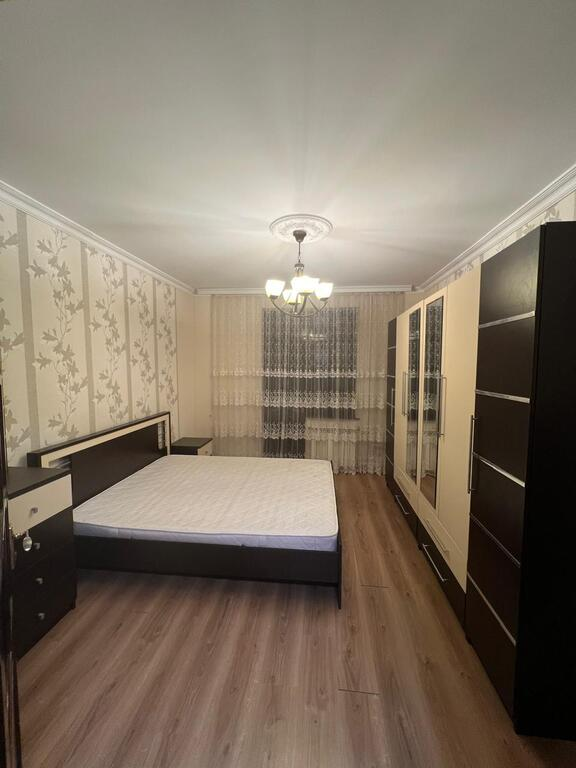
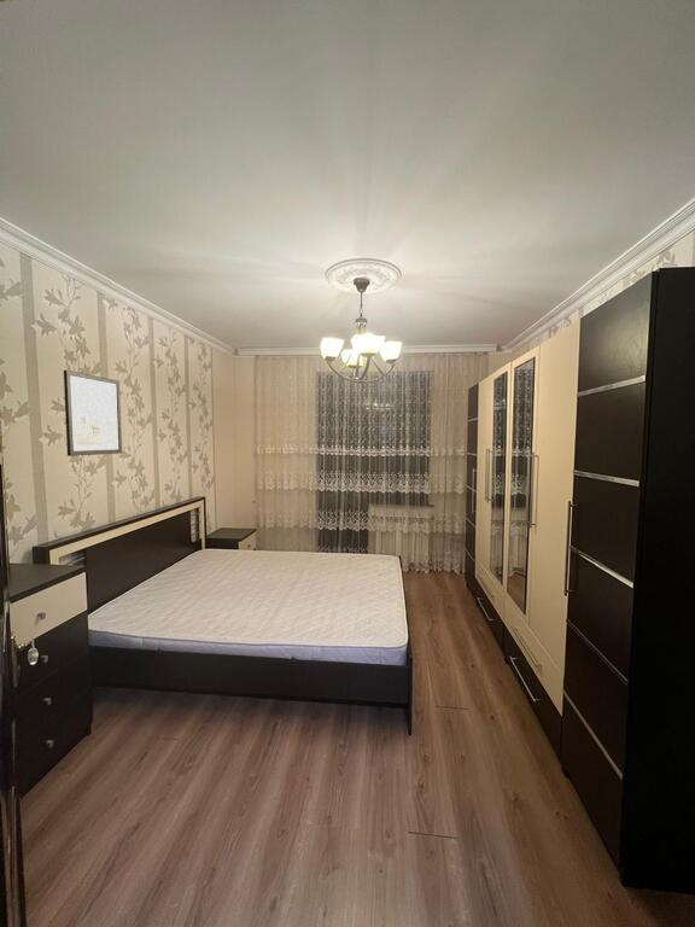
+ wall art [63,369,123,457]
